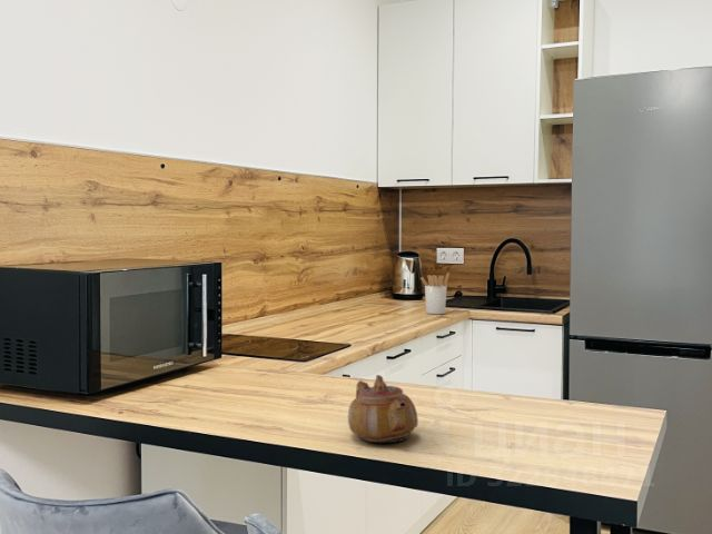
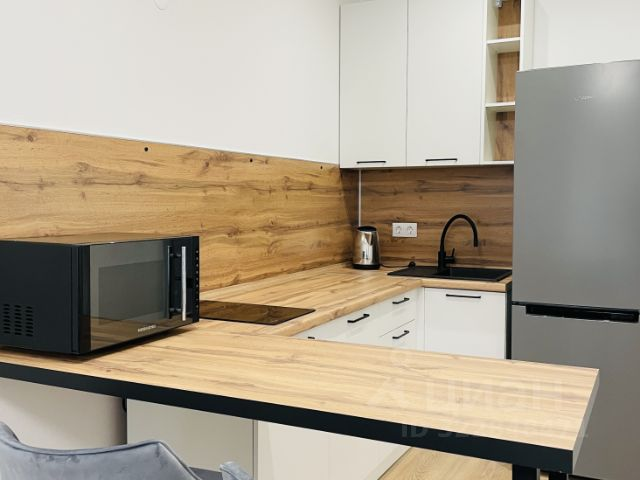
- teapot [347,374,419,444]
- utensil holder [419,271,451,315]
